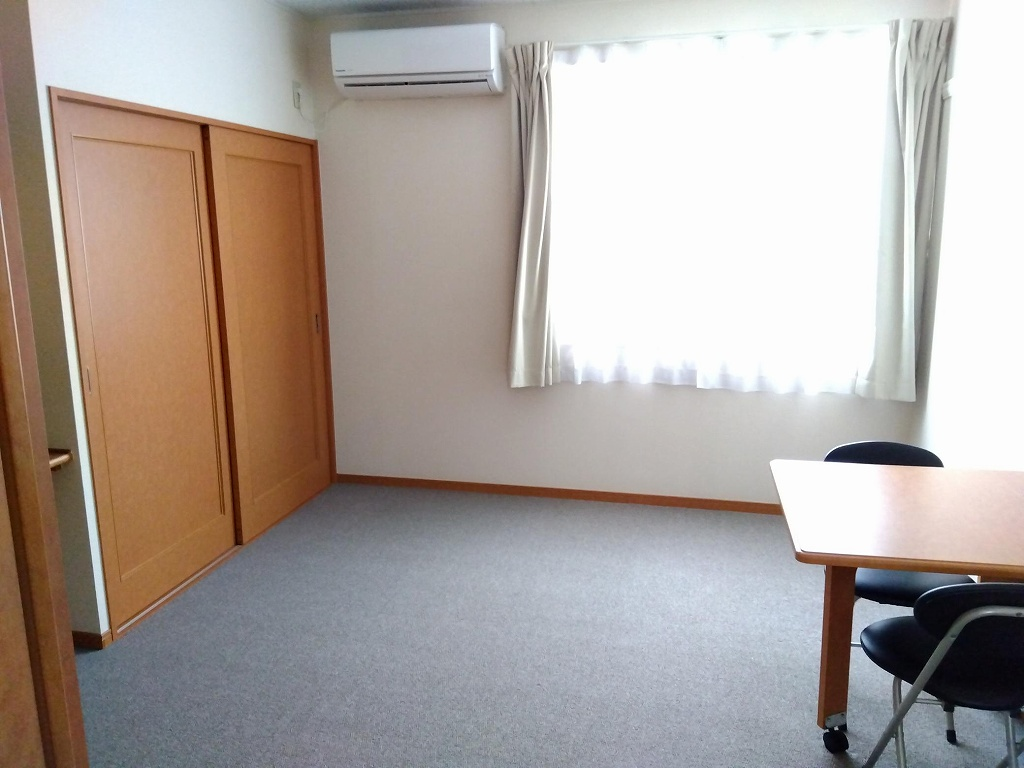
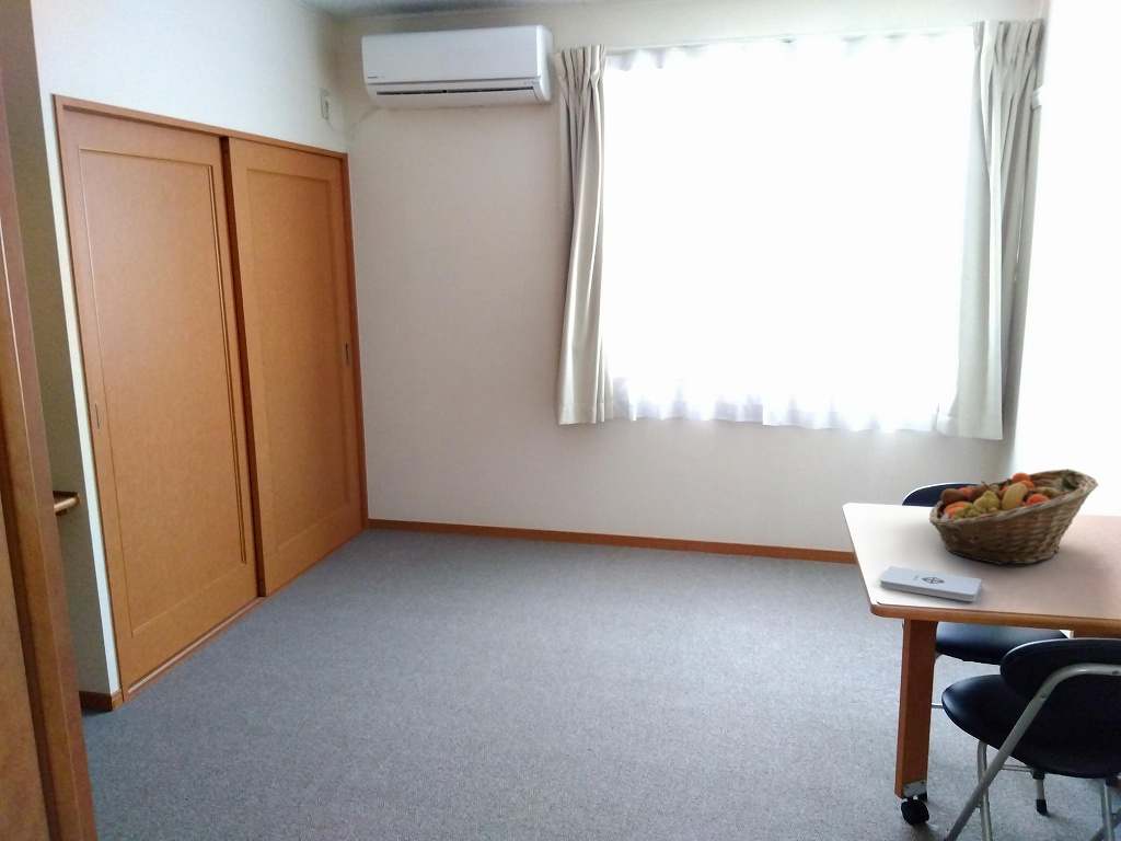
+ notepad [879,565,983,602]
+ fruit basket [928,468,1099,566]
